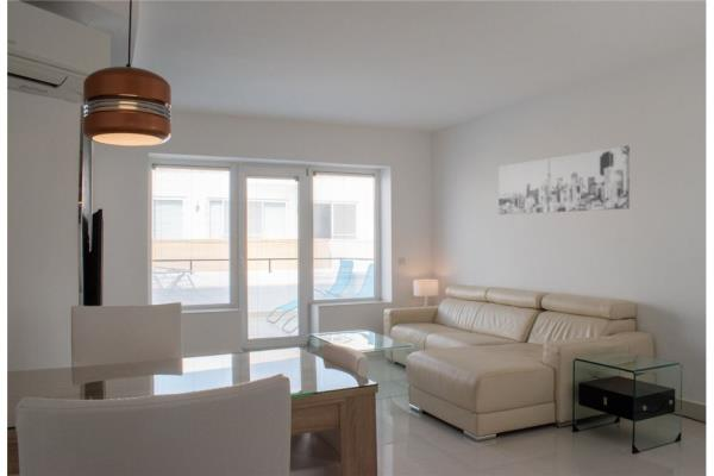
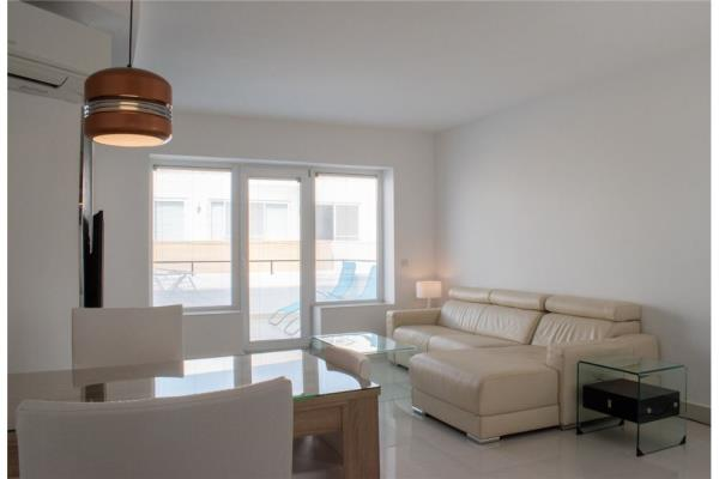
- wall art [497,145,631,215]
